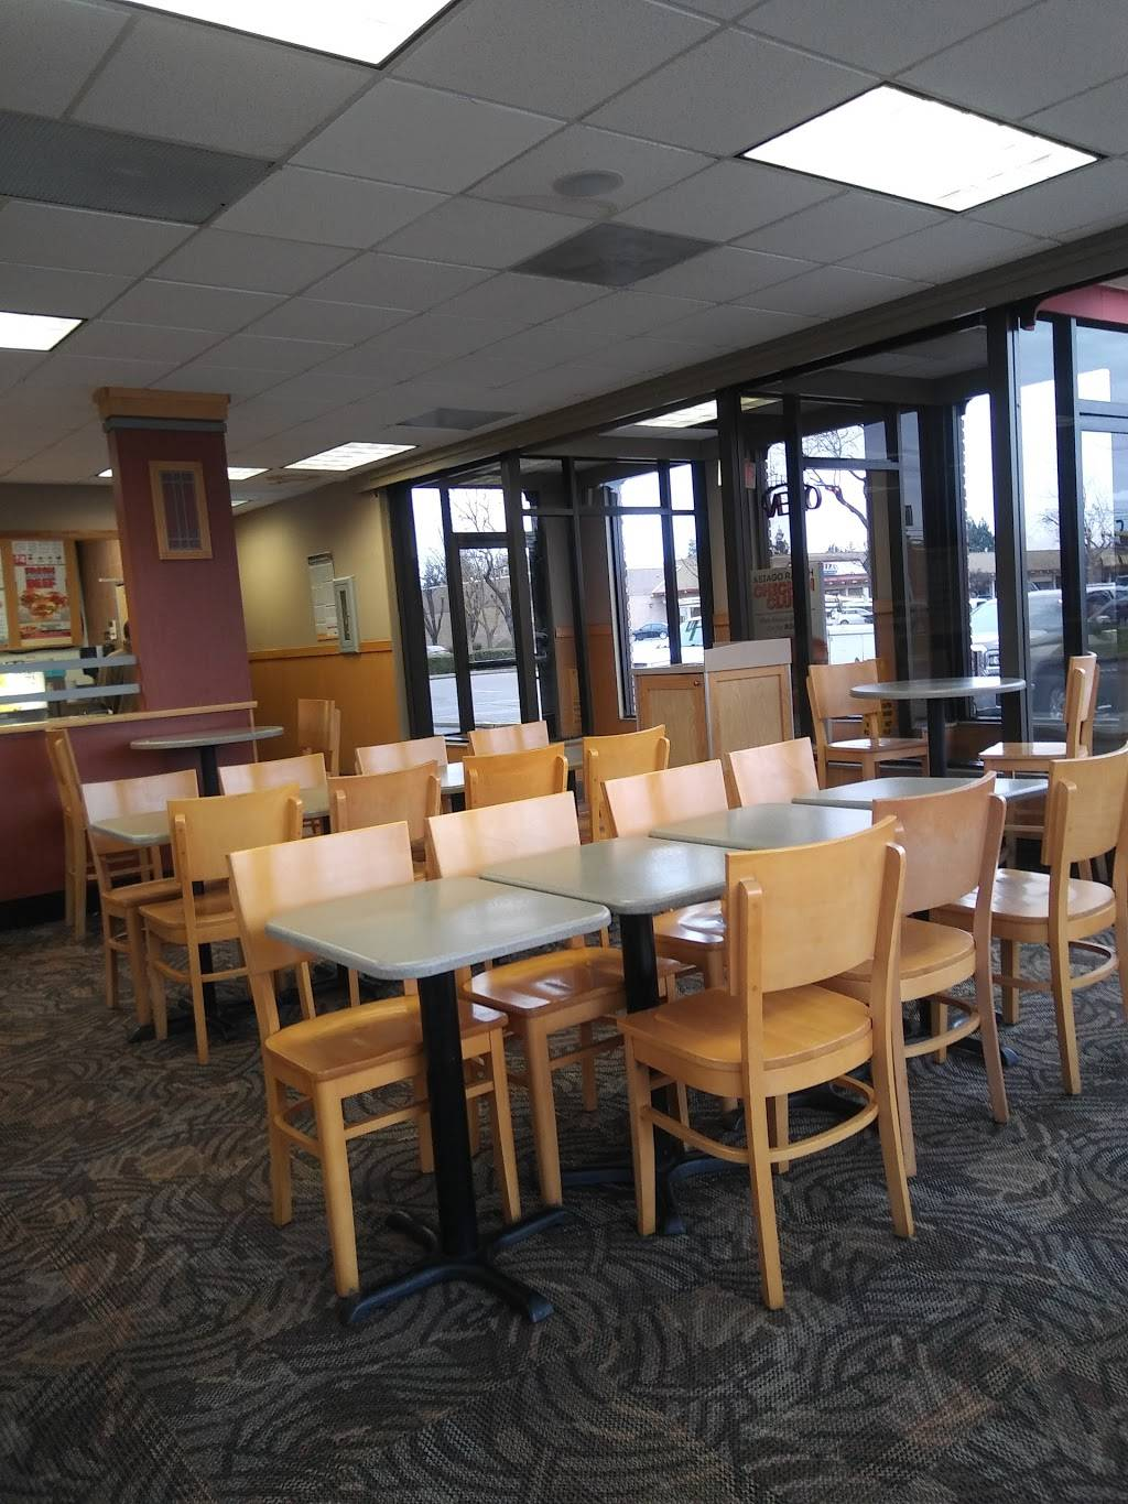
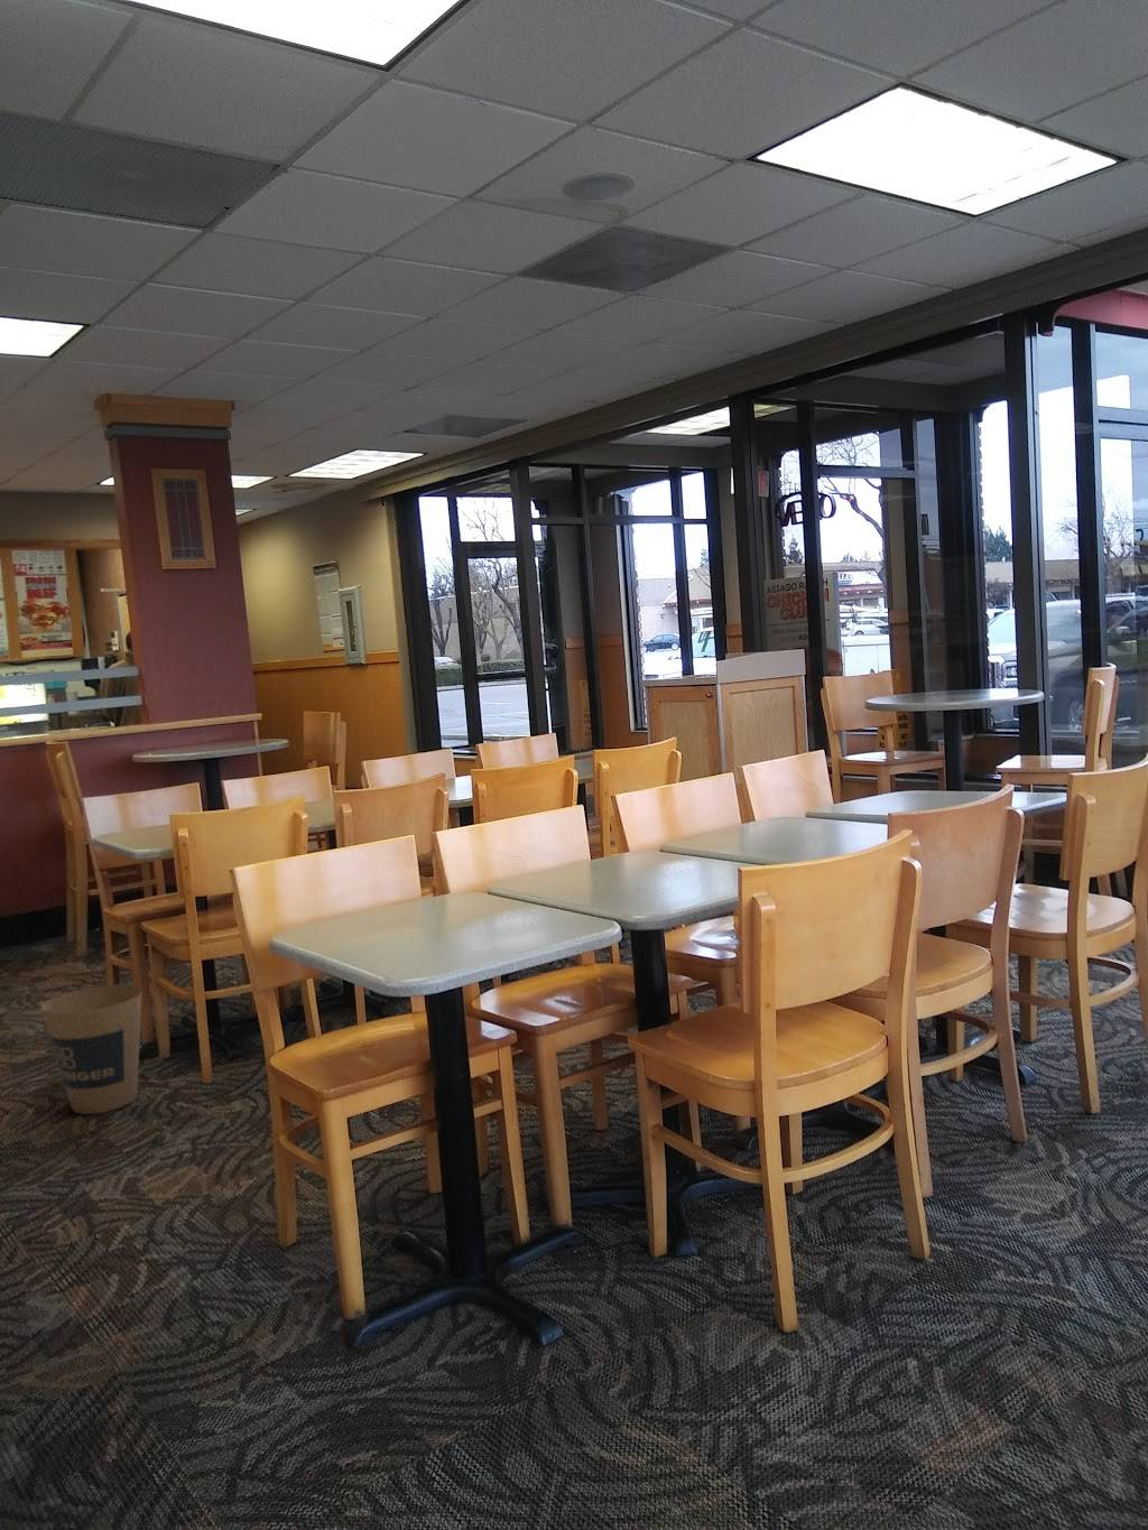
+ trash can [40,983,144,1115]
